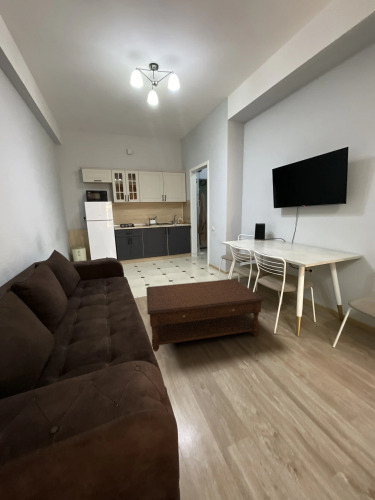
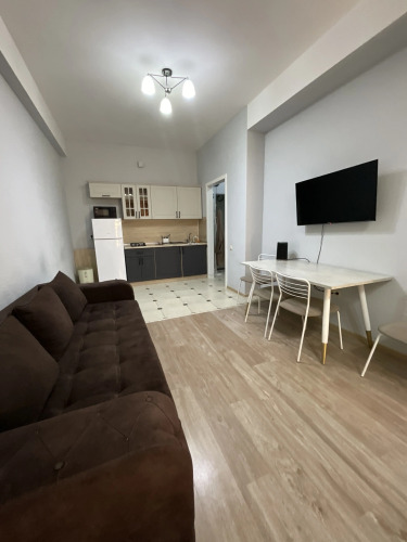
- coffee table [145,278,265,353]
